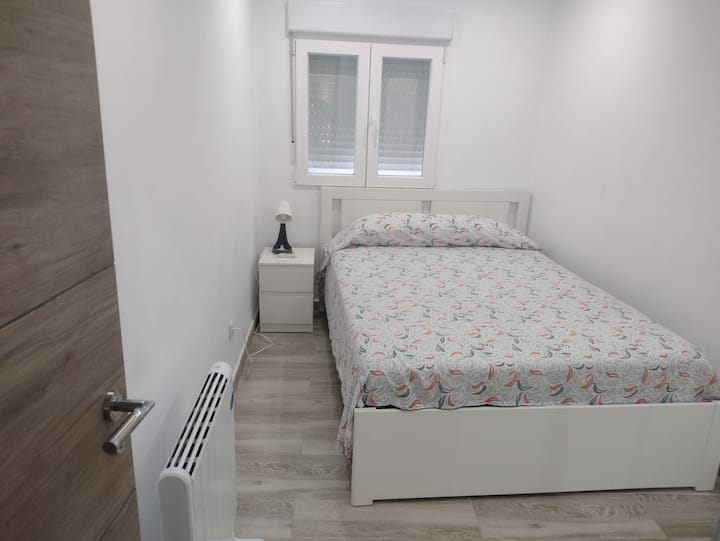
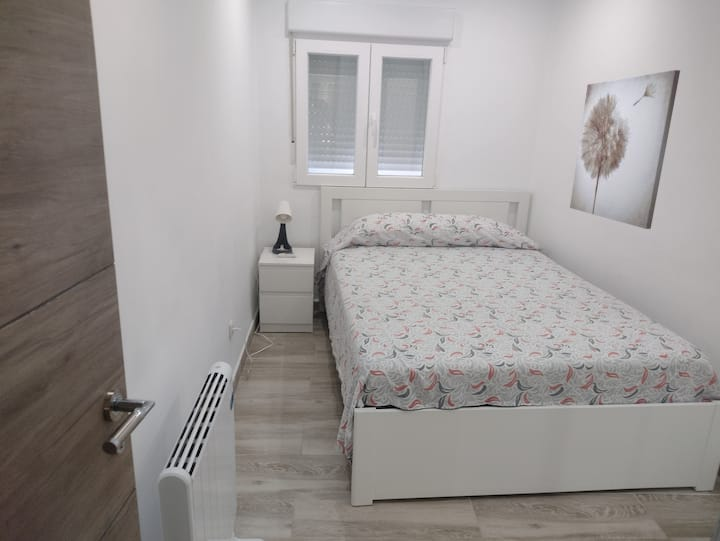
+ wall art [569,69,681,230]
